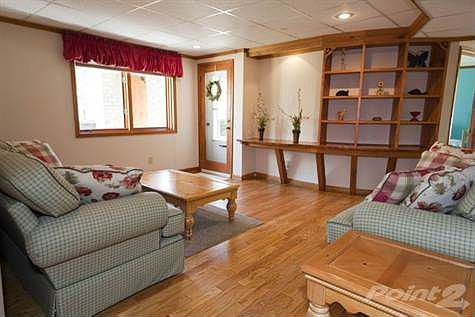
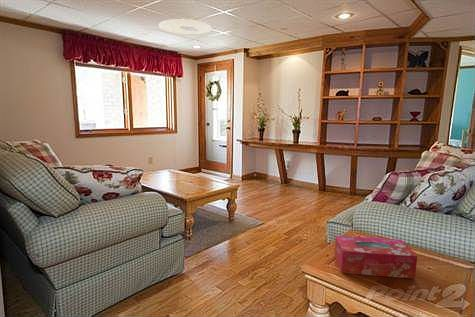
+ tissue box [333,235,418,280]
+ ceiling light [158,18,213,36]
